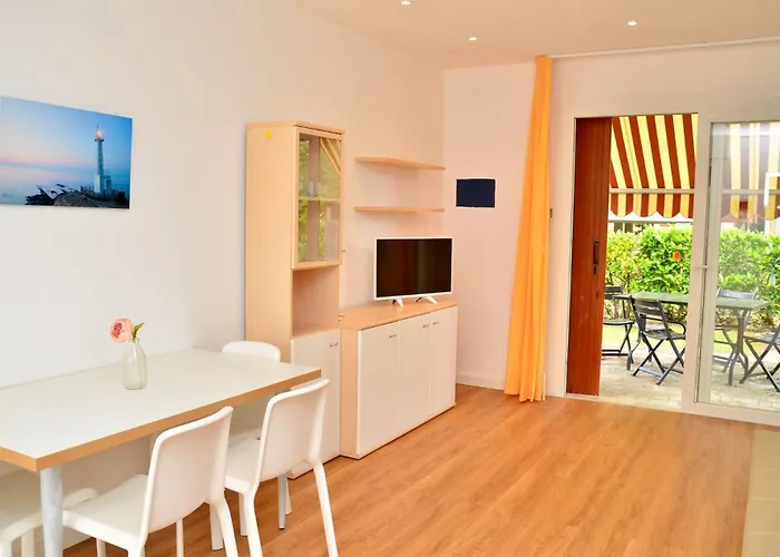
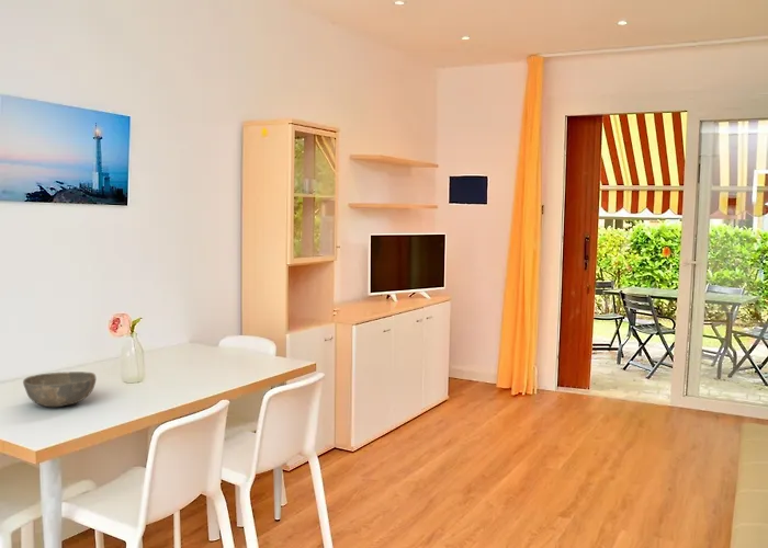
+ bowl [22,370,97,408]
